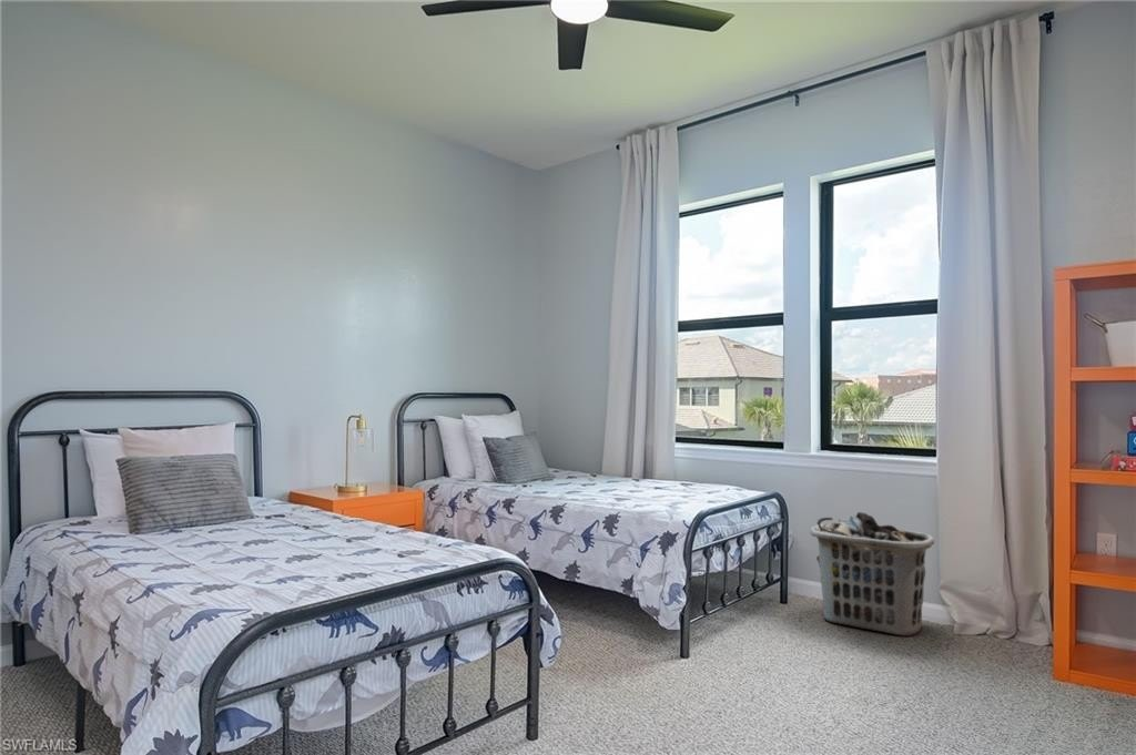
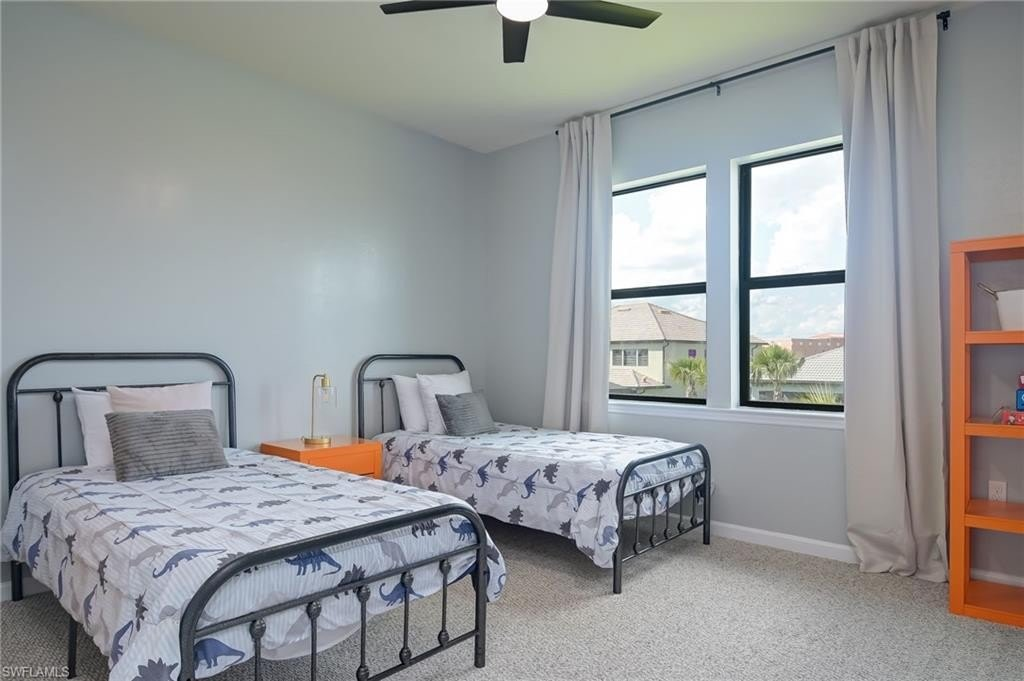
- clothes hamper [810,511,935,637]
